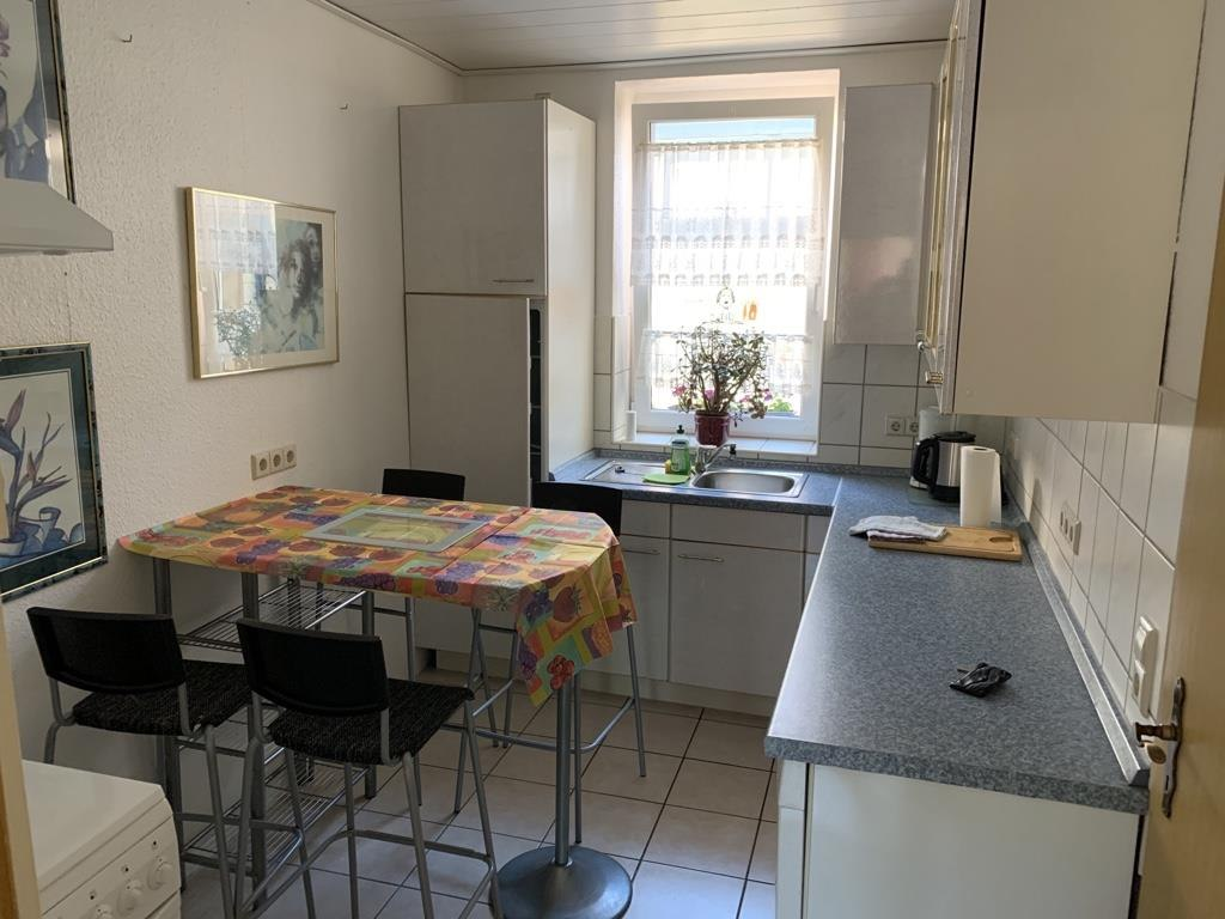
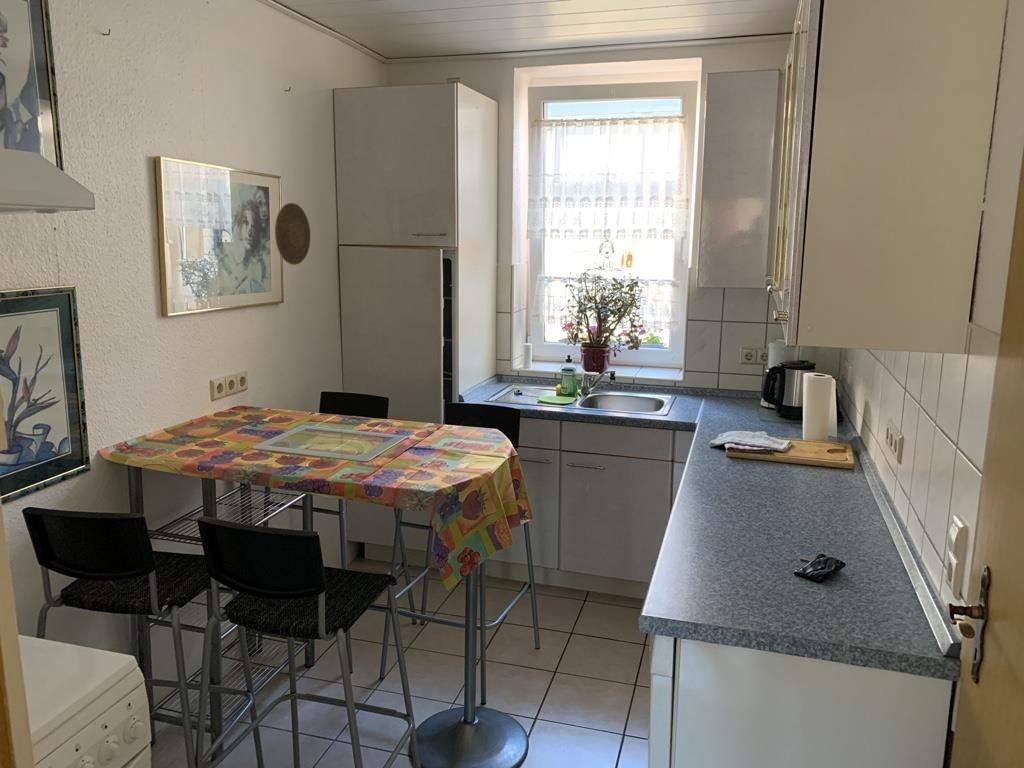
+ decorative plate [274,202,311,266]
